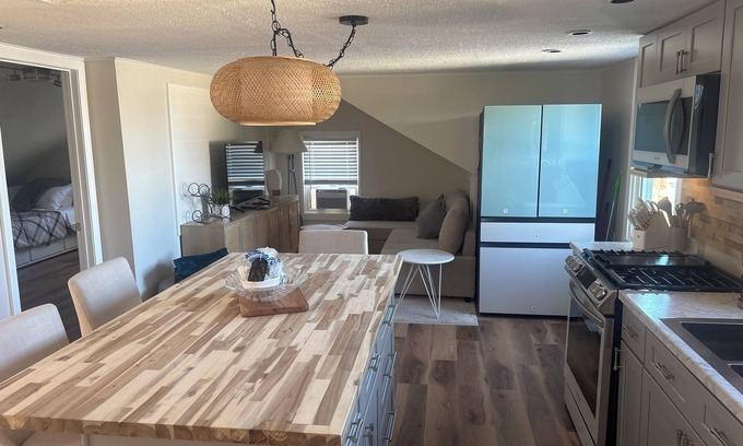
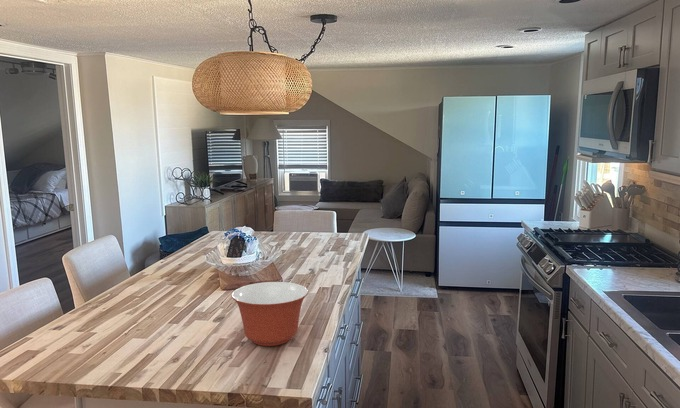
+ mixing bowl [231,281,309,347]
